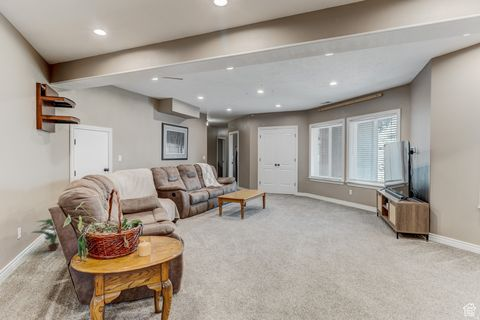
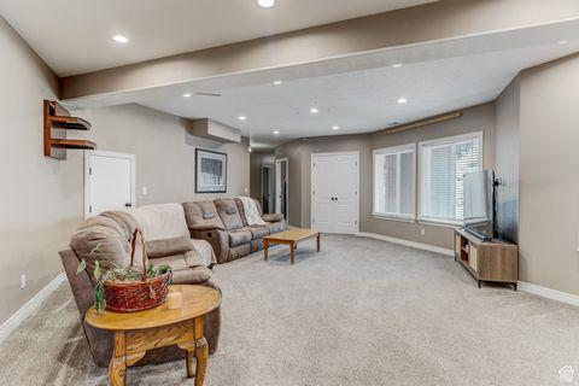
- potted plant [30,218,60,252]
